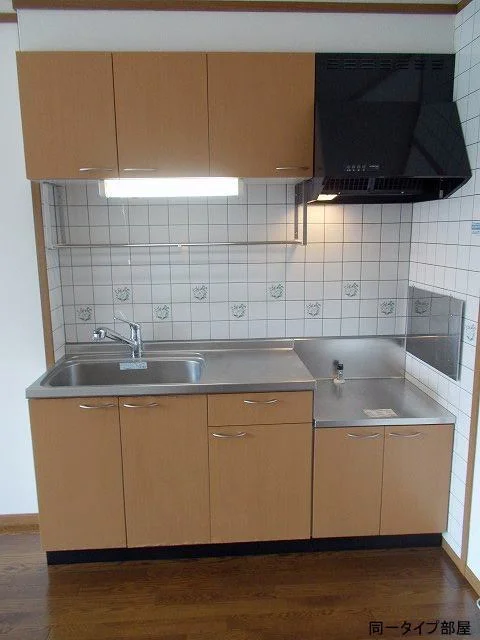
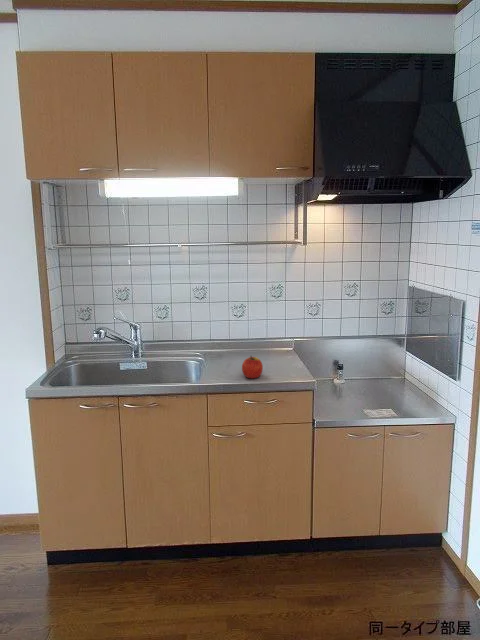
+ apple [241,355,264,379]
